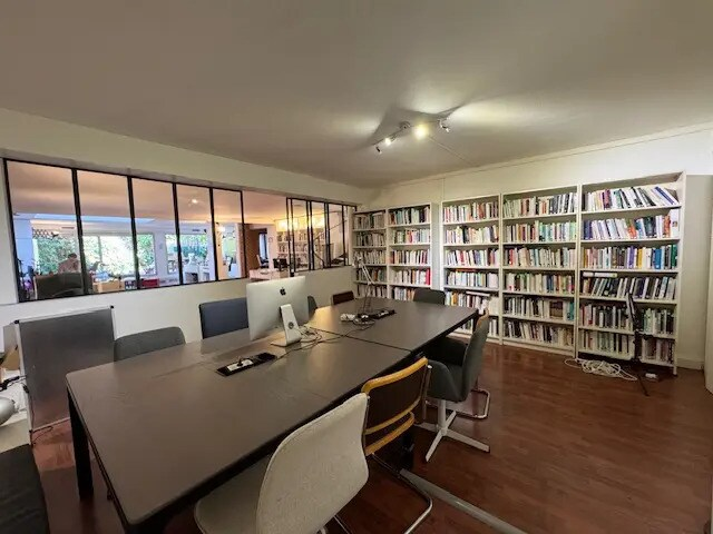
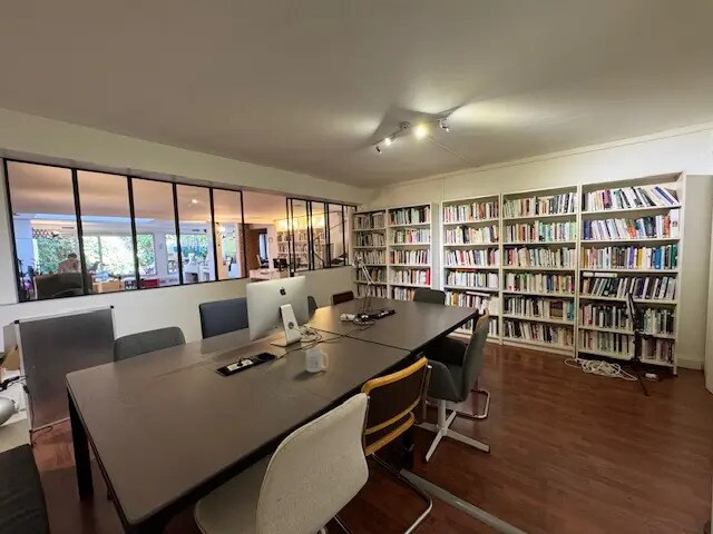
+ mug [305,347,330,374]
